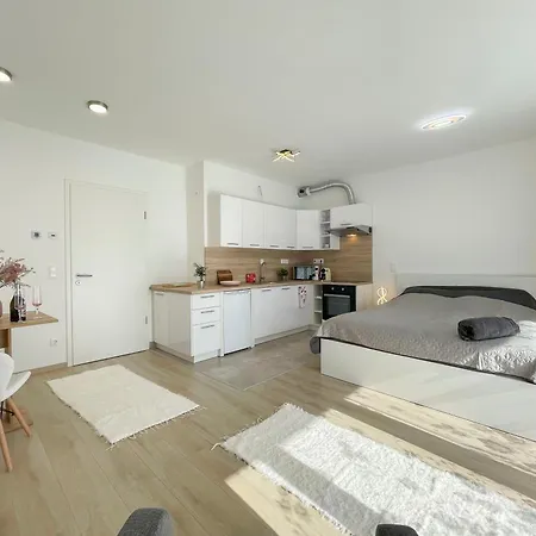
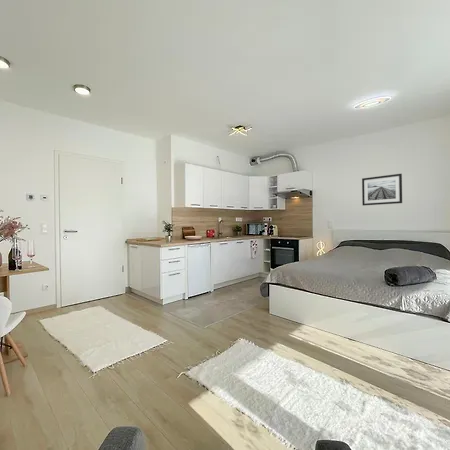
+ wall art [361,173,403,207]
